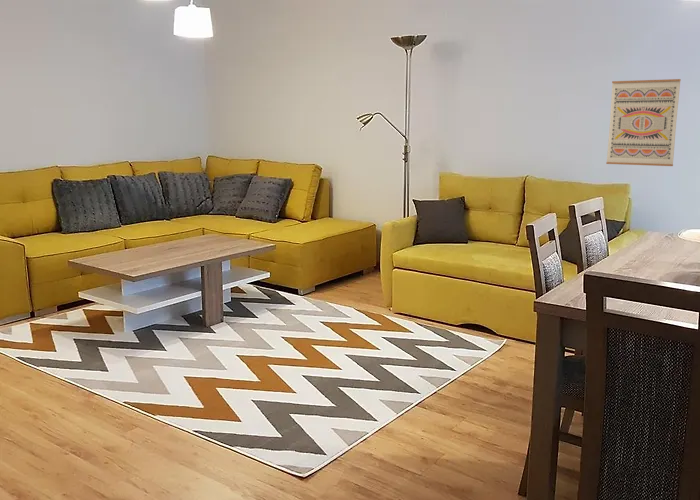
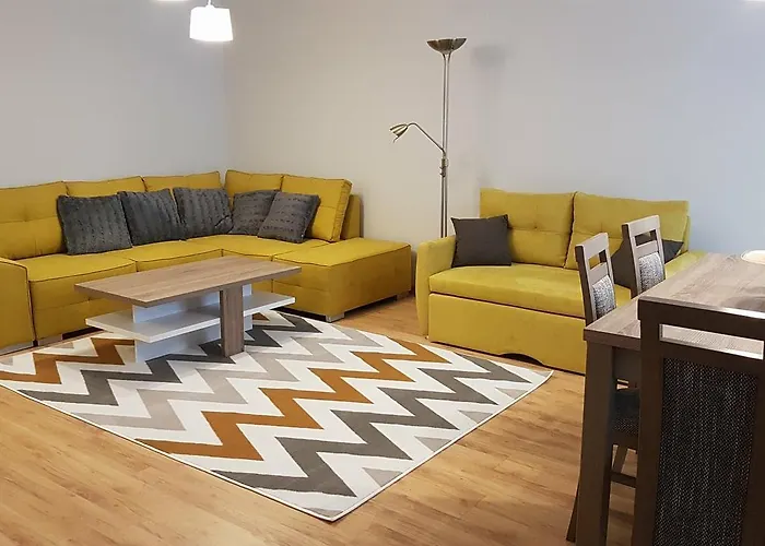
- wall art [605,78,682,167]
